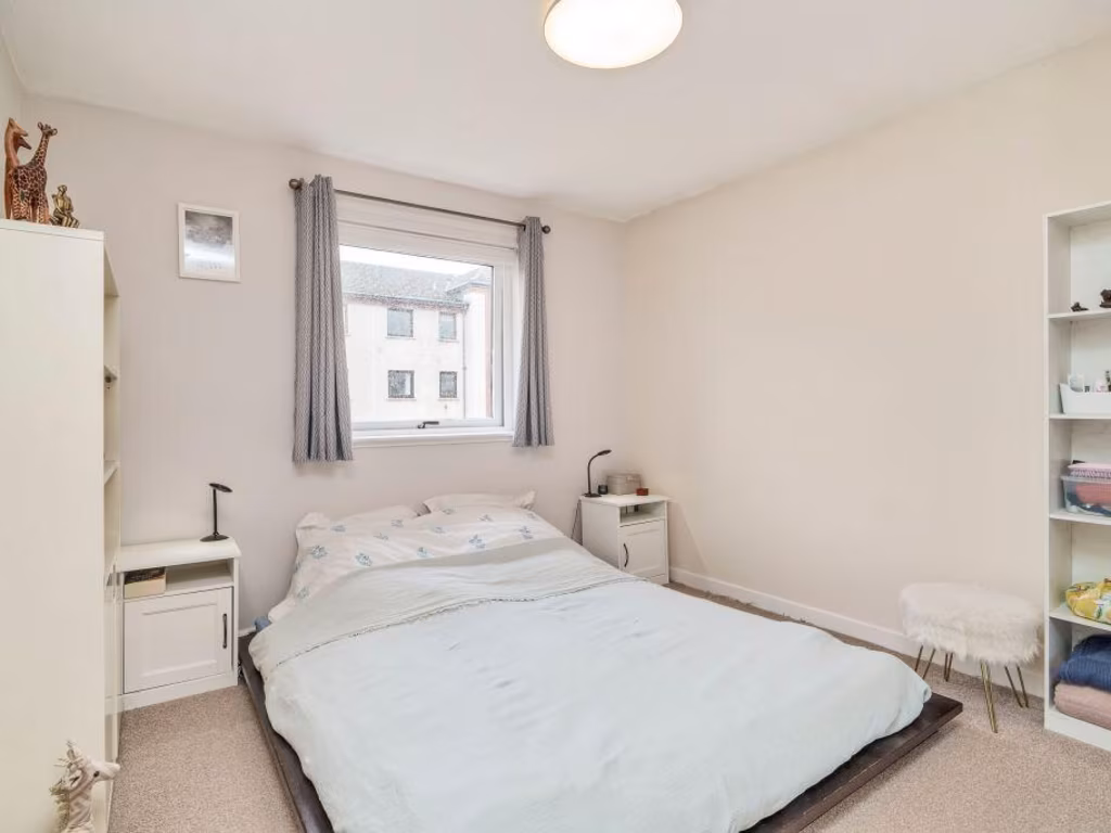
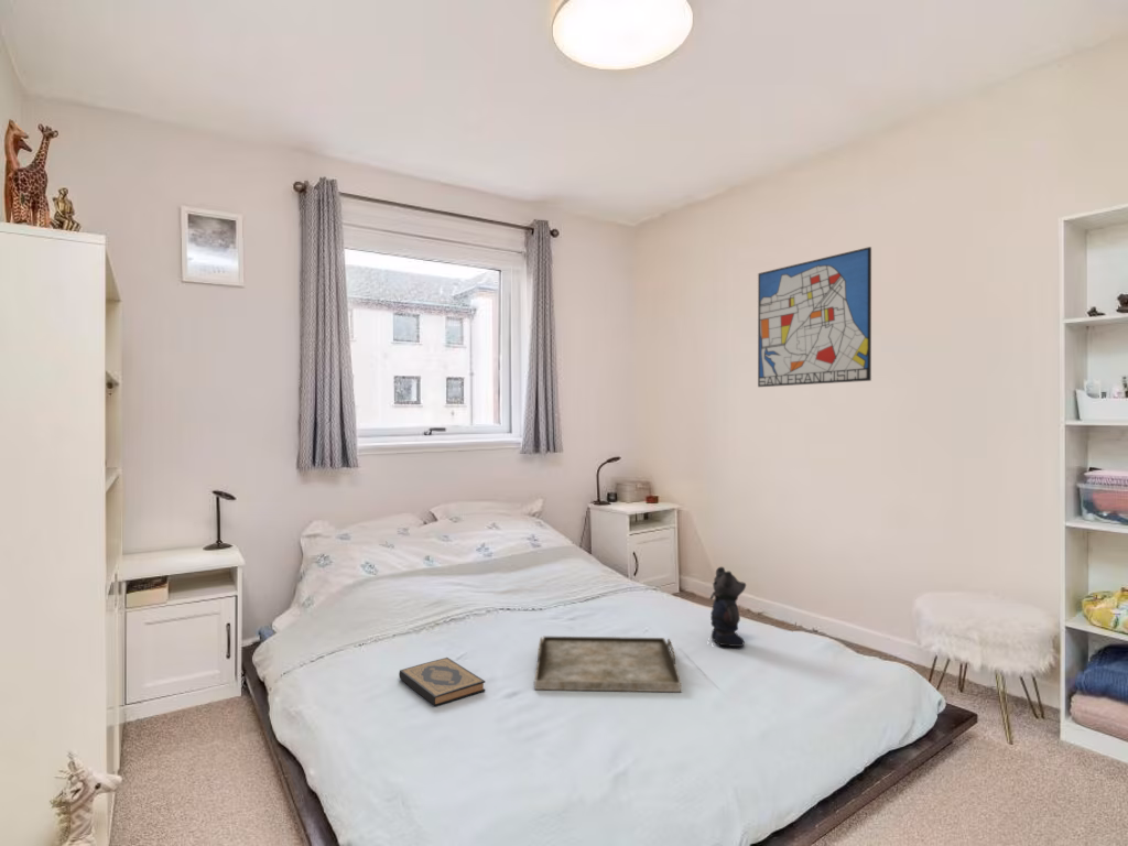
+ serving tray [533,636,682,693]
+ hardback book [398,657,486,707]
+ wall art [757,246,872,388]
+ bear [708,566,747,655]
